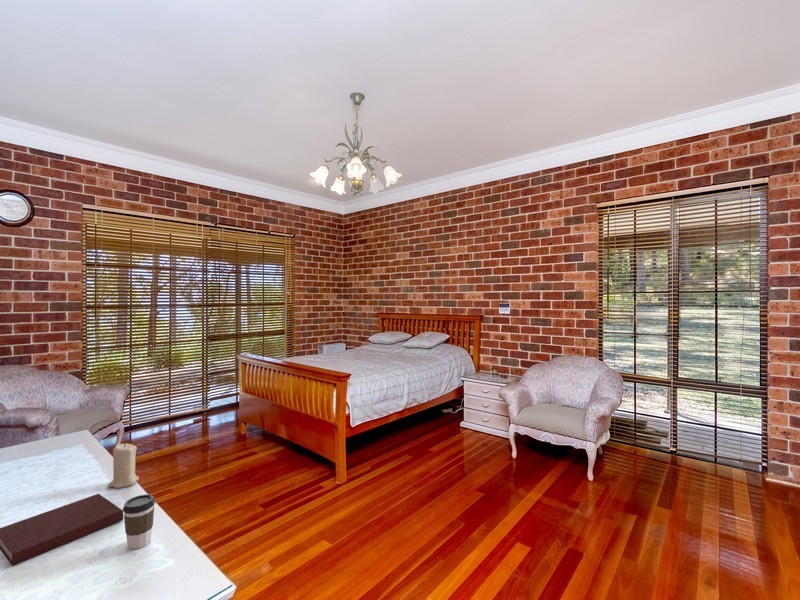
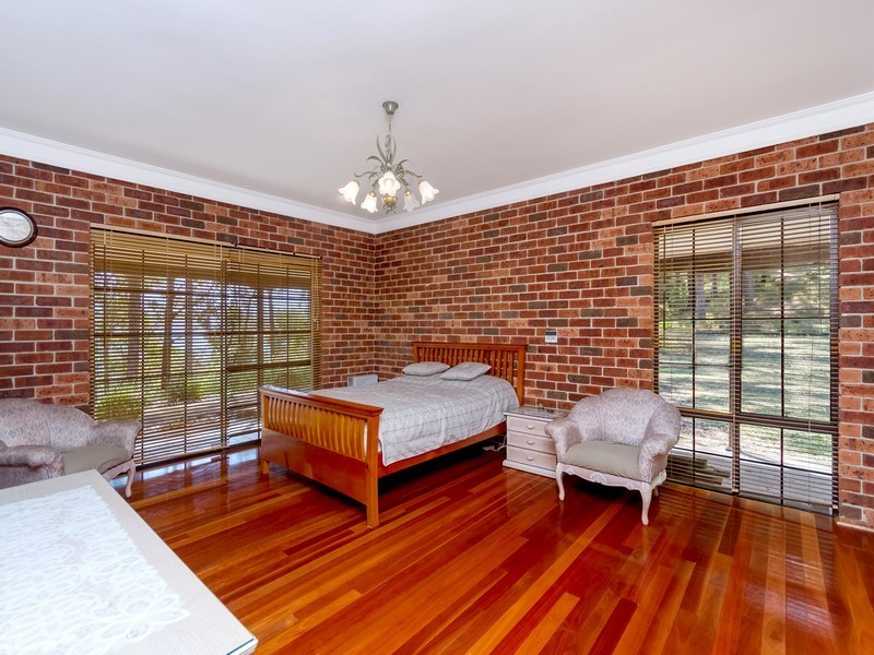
- coffee cup [122,493,156,550]
- candle [107,442,140,489]
- notebook [0,493,124,567]
